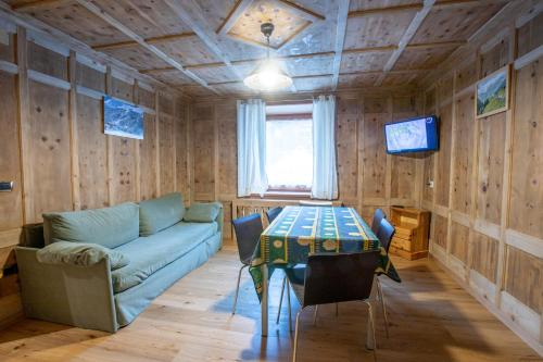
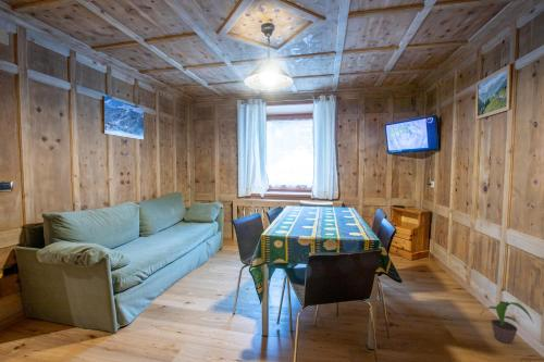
+ potted plant [479,300,534,345]
